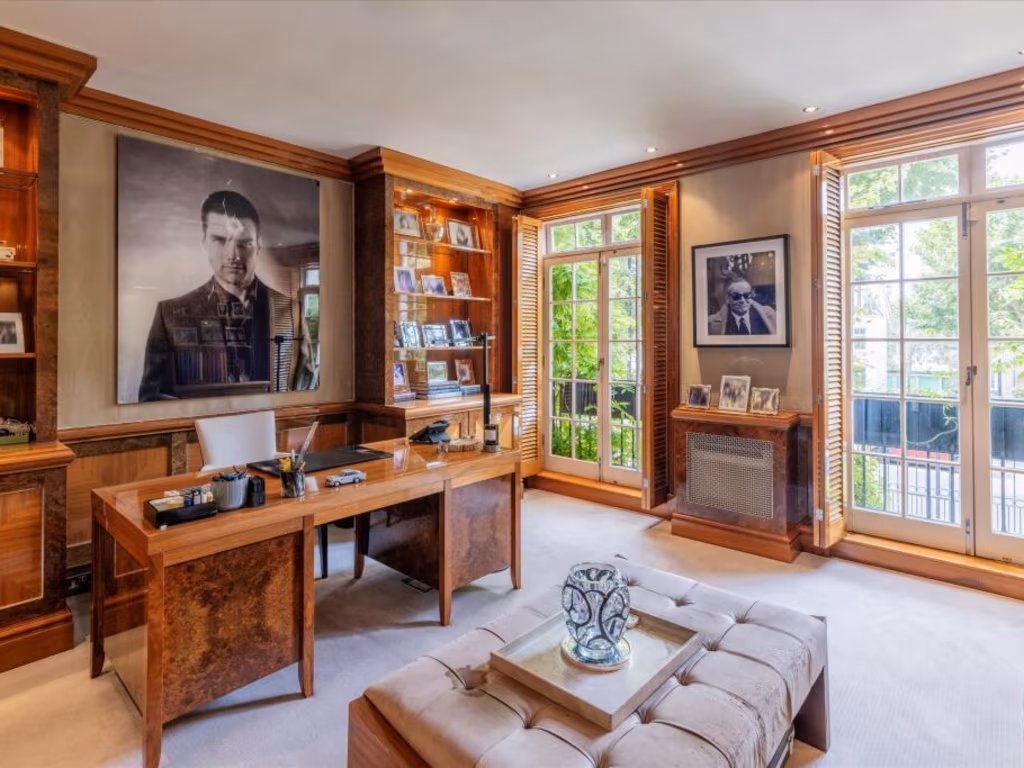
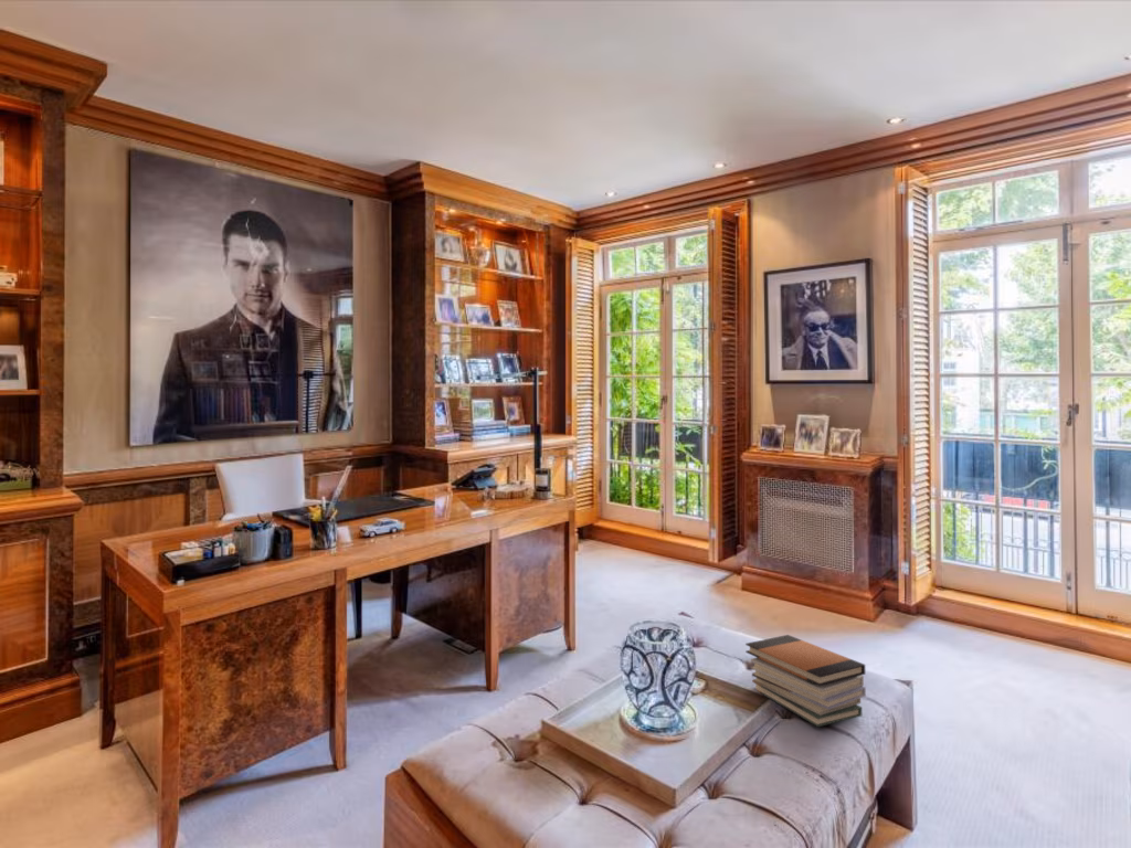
+ book stack [744,634,867,728]
